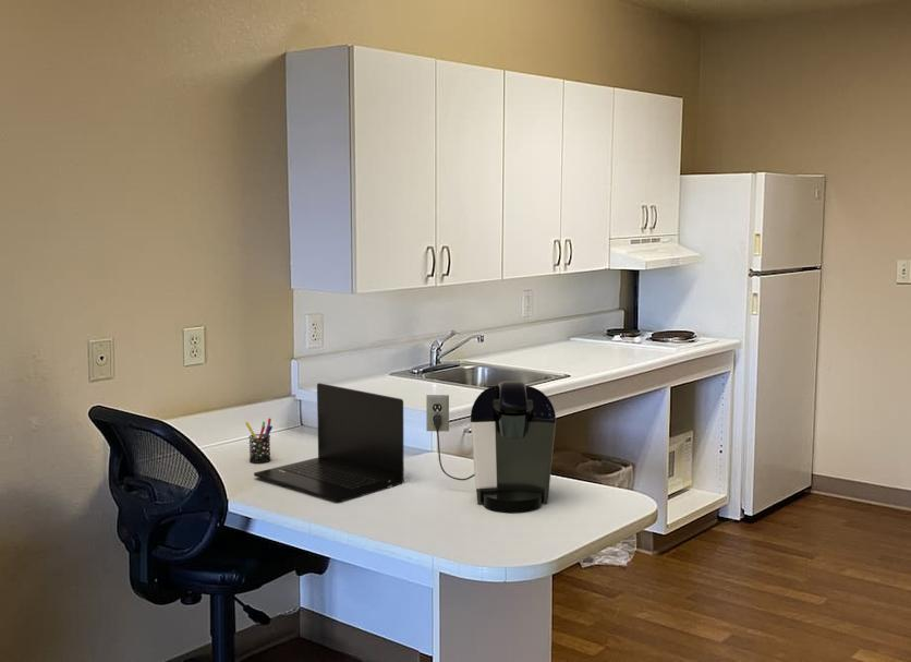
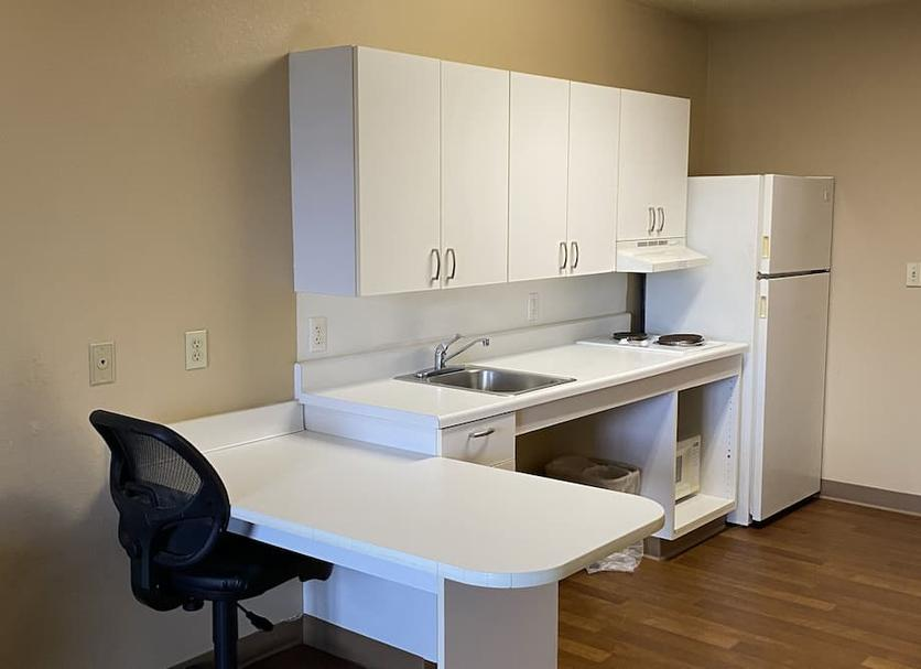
- laptop [253,382,405,503]
- pen holder [244,417,274,465]
- coffee maker [425,381,557,514]
